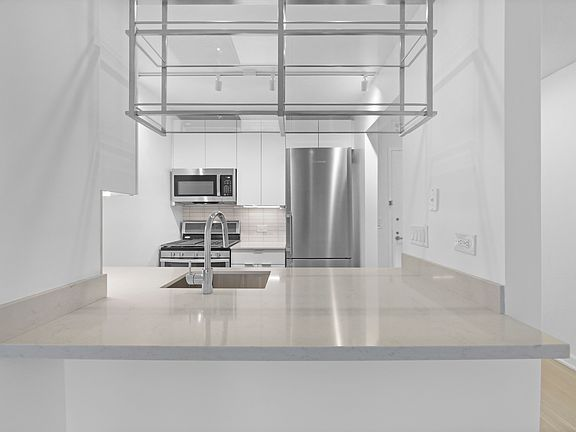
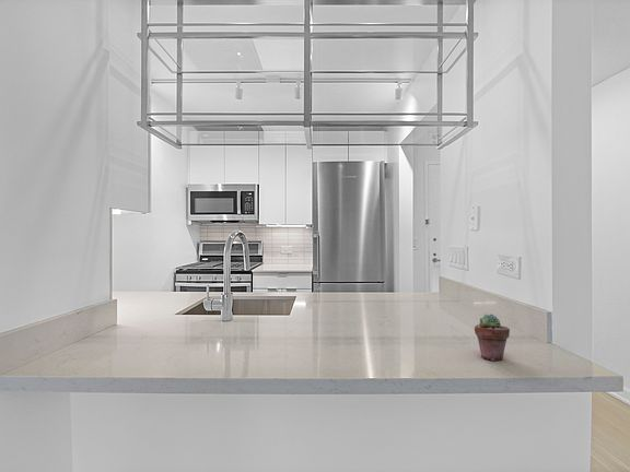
+ potted succulent [474,312,511,362]
